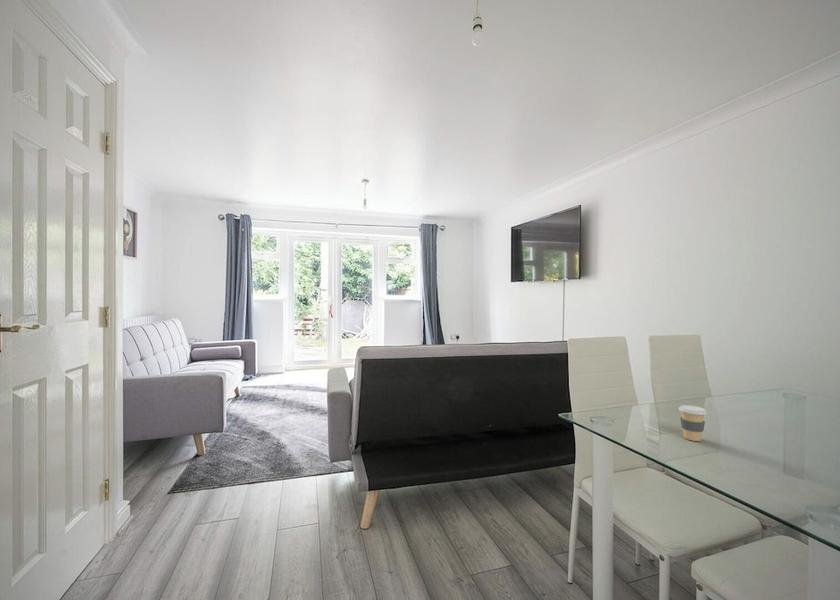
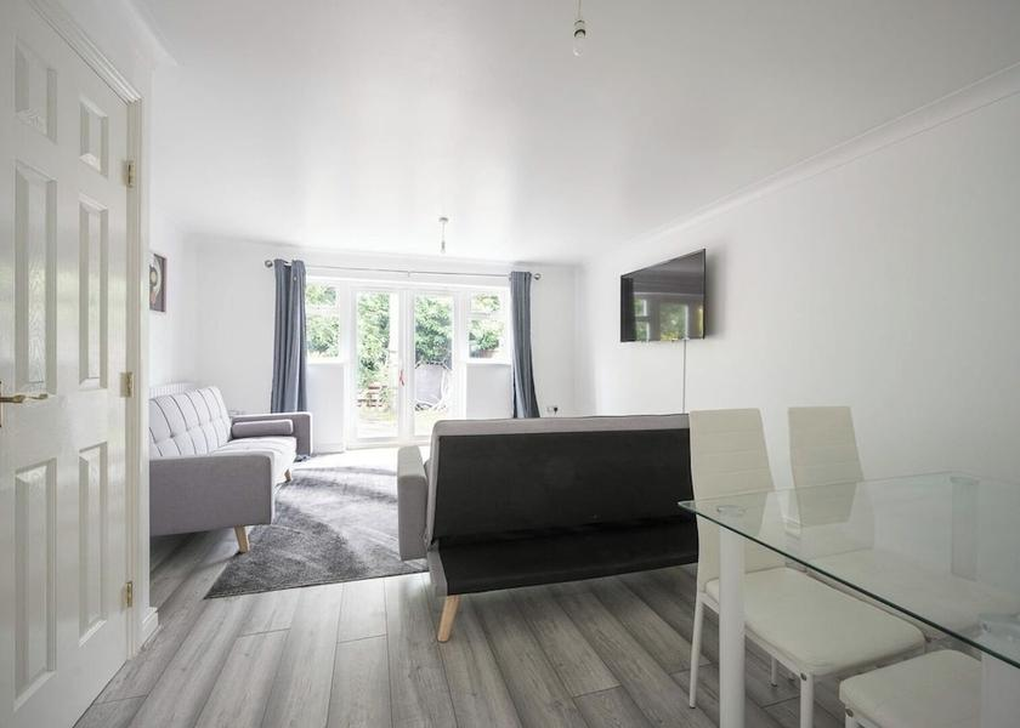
- coffee cup [678,404,708,442]
